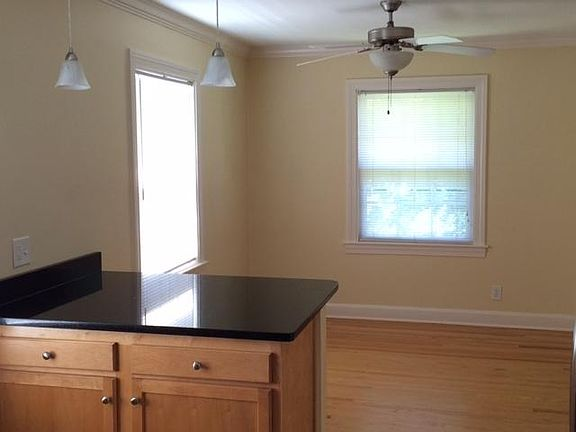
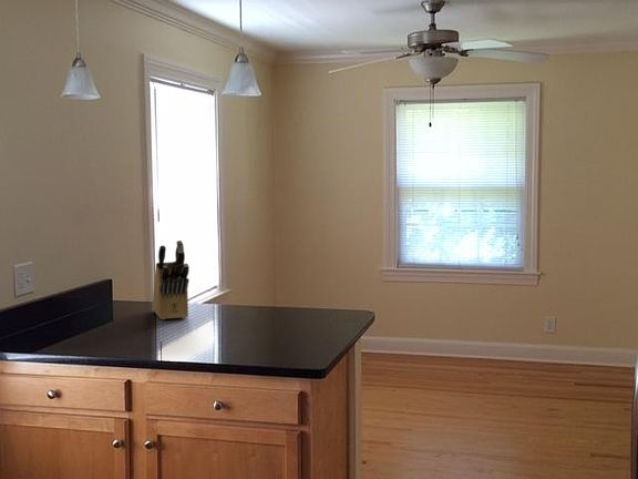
+ knife block [152,240,191,320]
